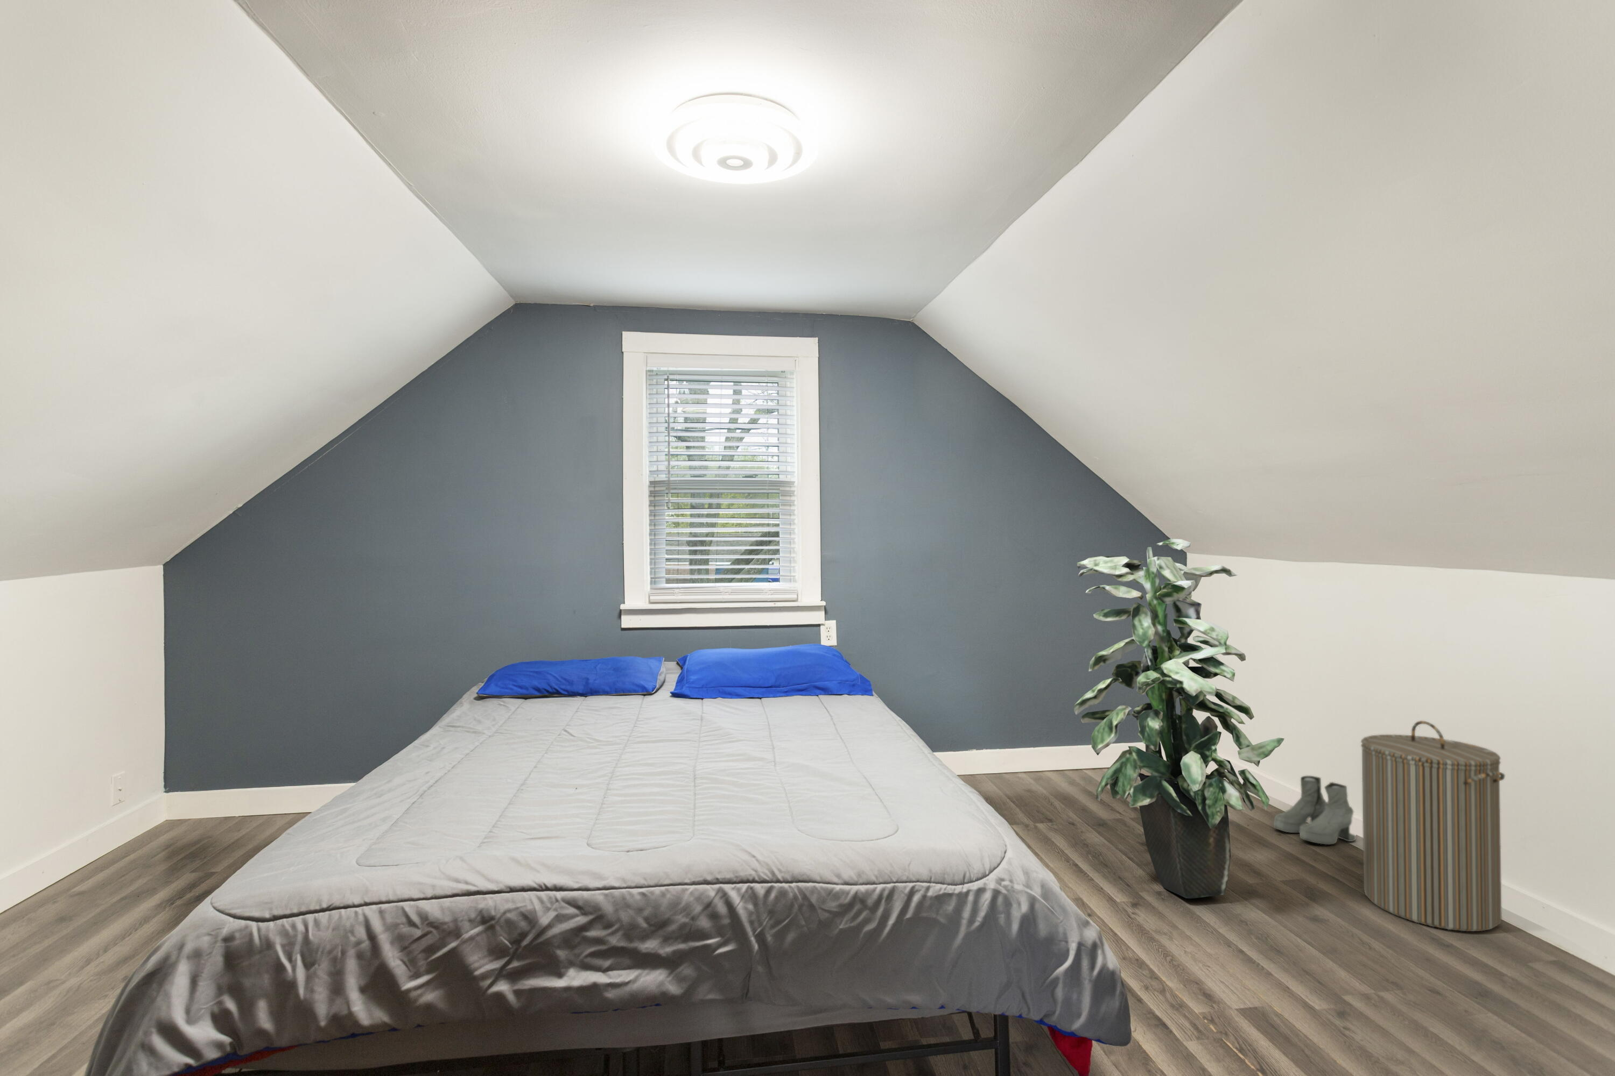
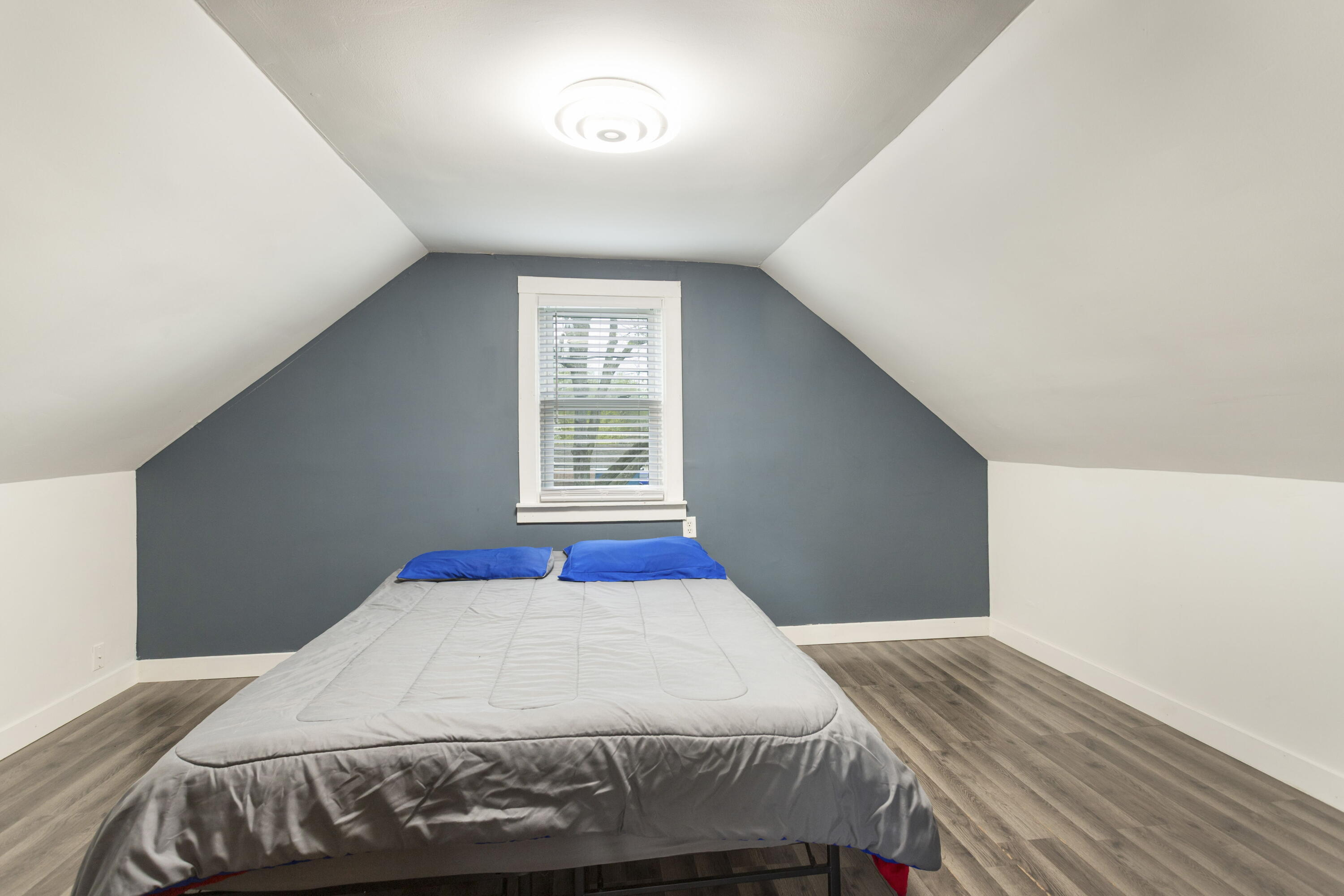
- boots [1274,776,1357,845]
- indoor plant [1073,538,1285,899]
- laundry hamper [1360,721,1506,932]
